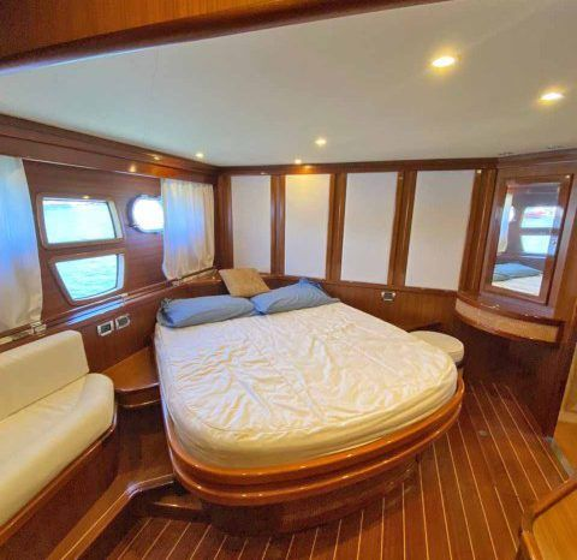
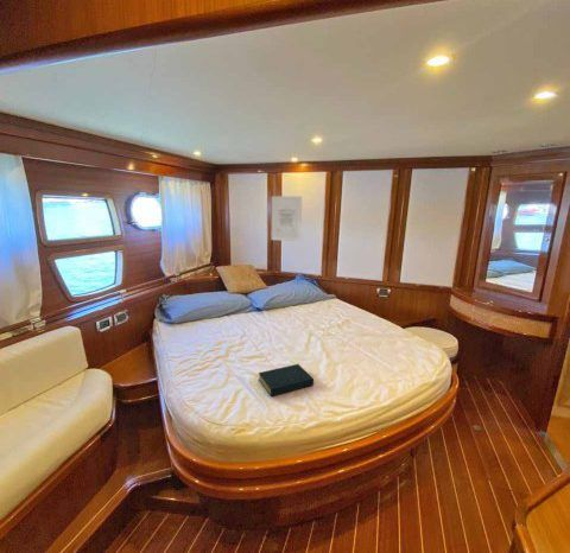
+ hardback book [258,363,315,398]
+ wall art [271,195,303,242]
